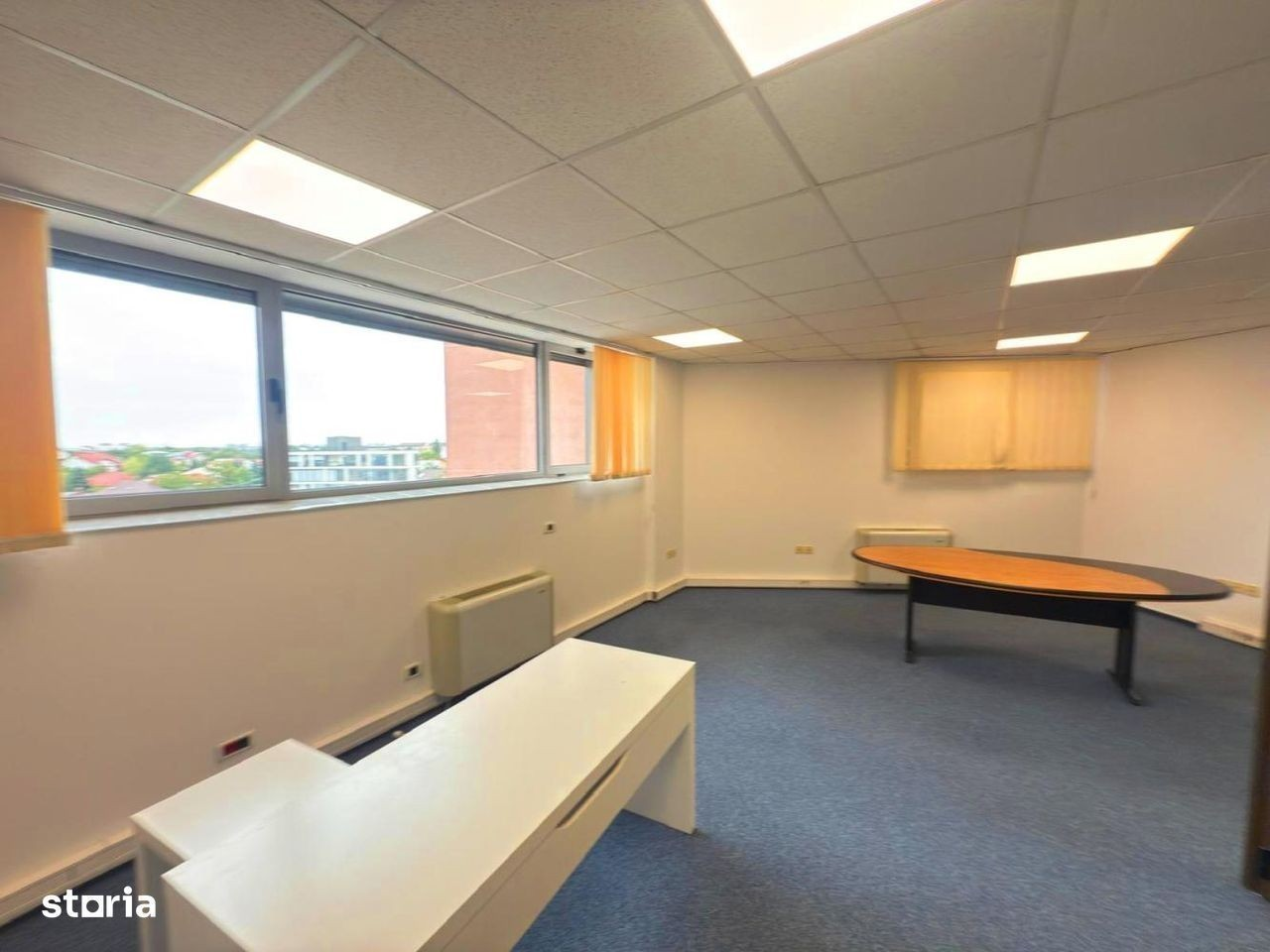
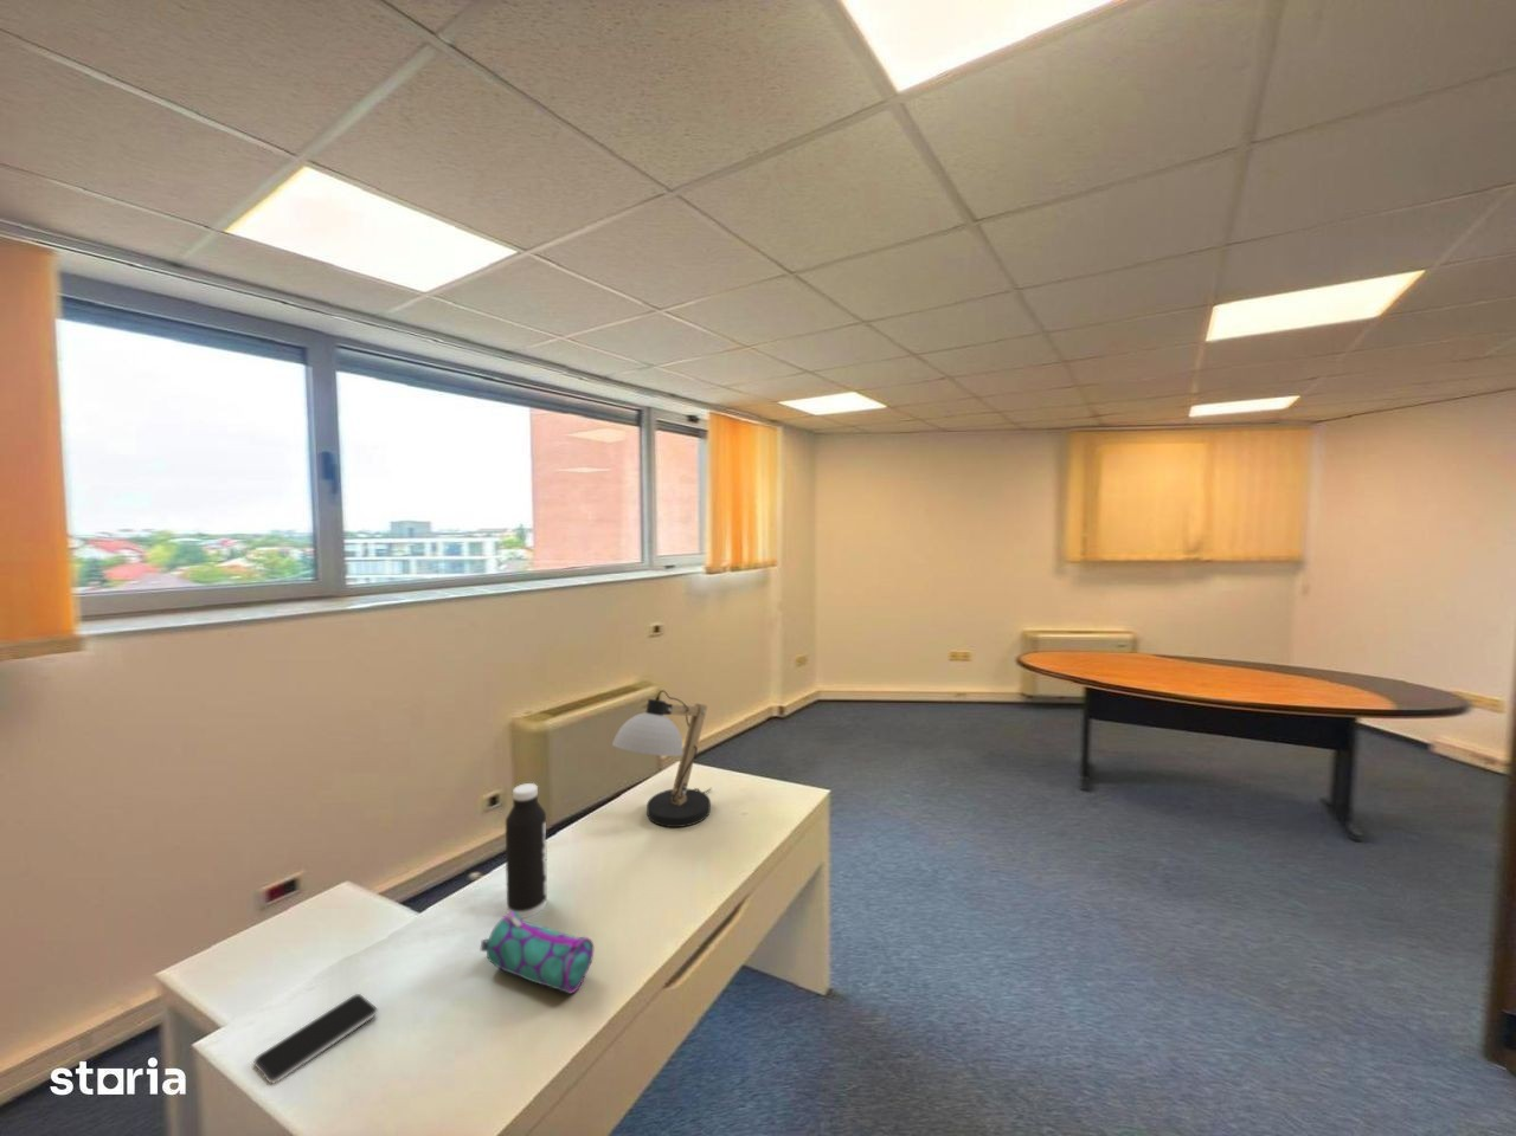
+ desk lamp [611,689,713,828]
+ smartphone [252,993,380,1085]
+ pencil case [480,912,594,995]
+ water bottle [505,782,548,920]
